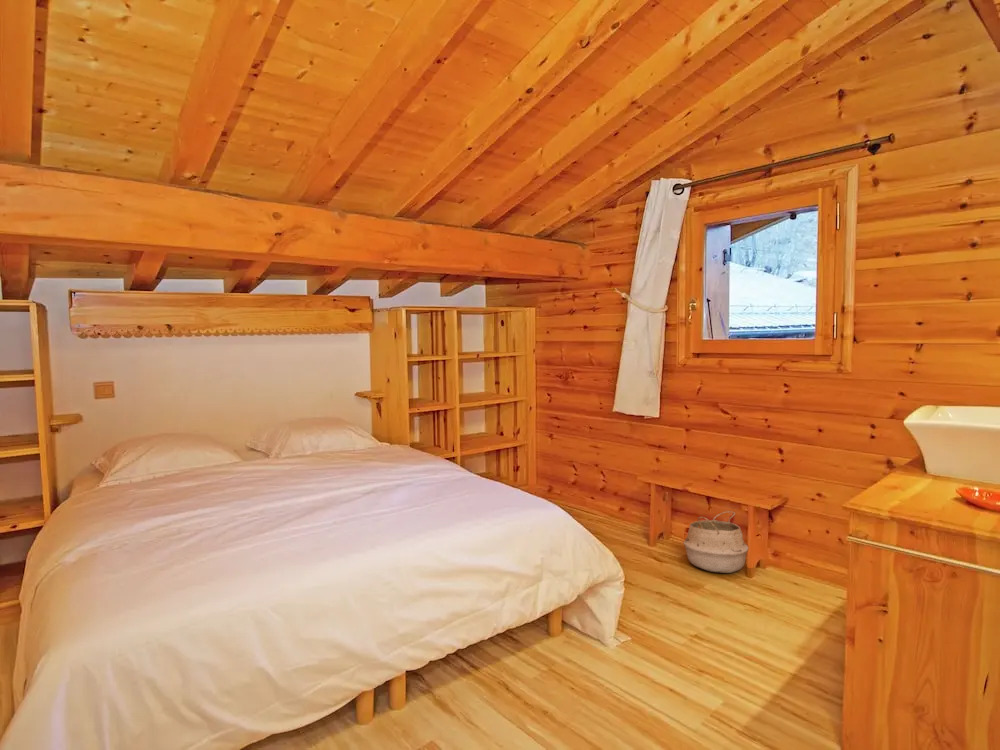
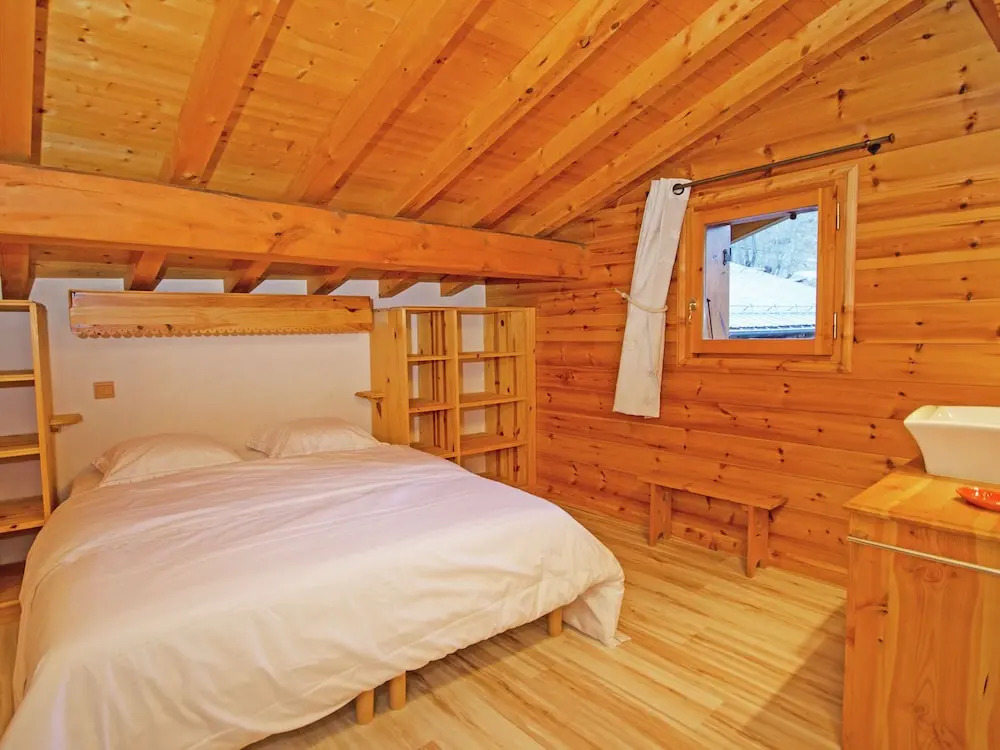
- woven basket [682,510,749,574]
